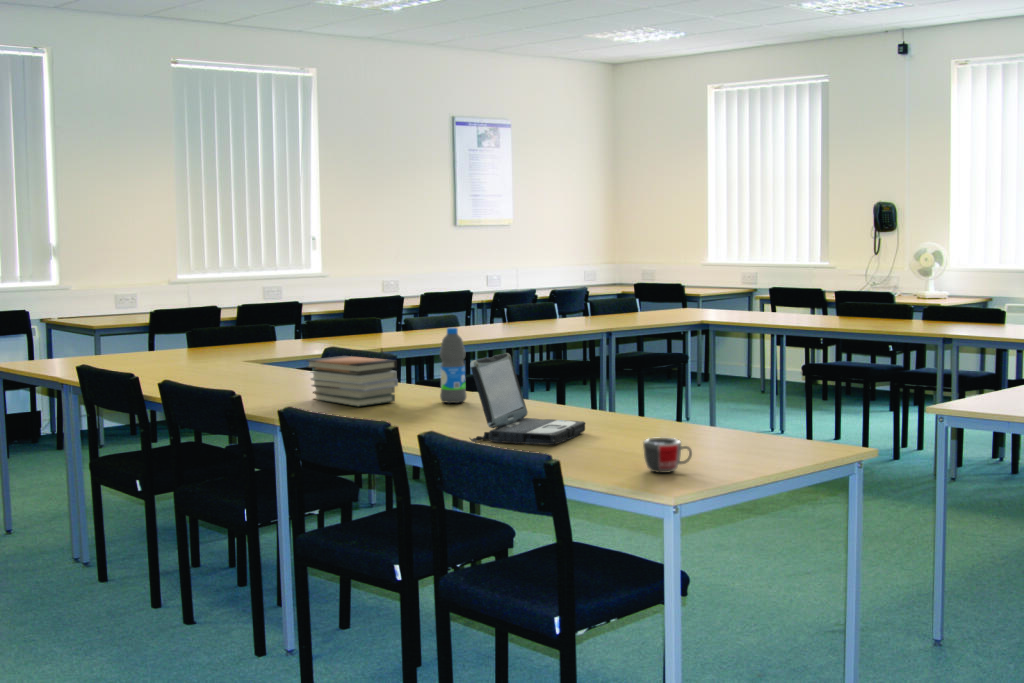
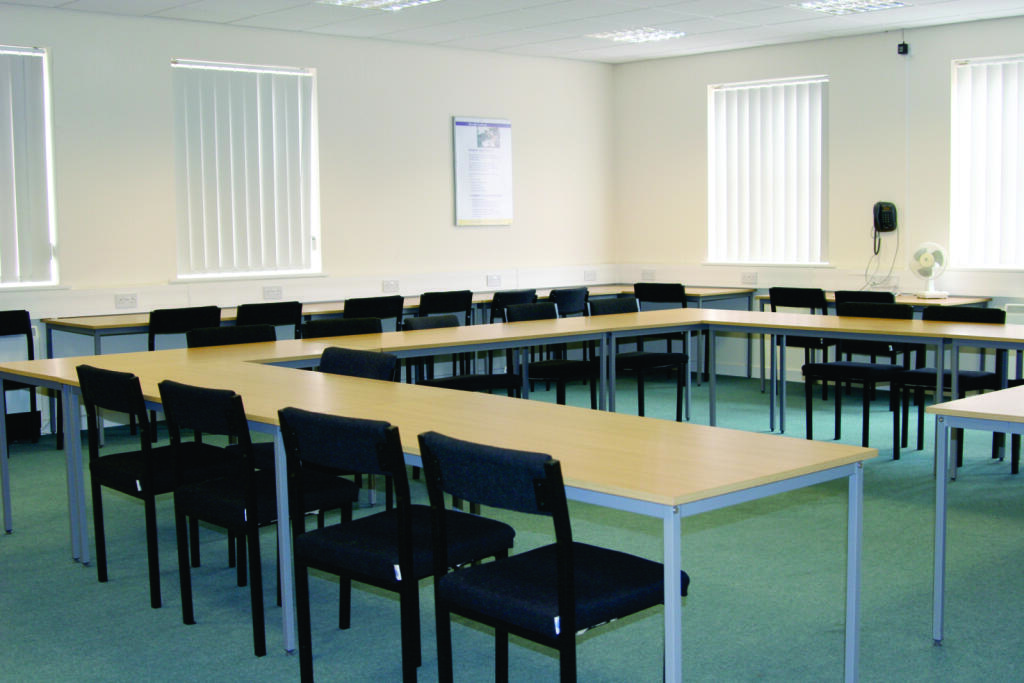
- book stack [305,355,399,408]
- water bottle [439,327,468,404]
- laptop [468,352,586,446]
- mug [642,437,693,474]
